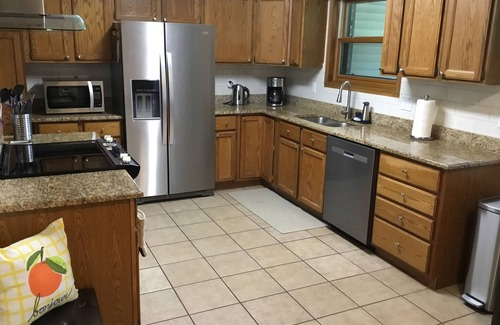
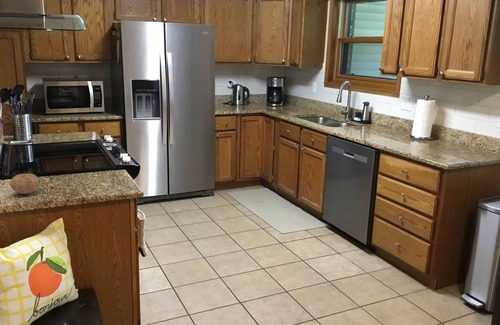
+ fruit [9,173,40,195]
